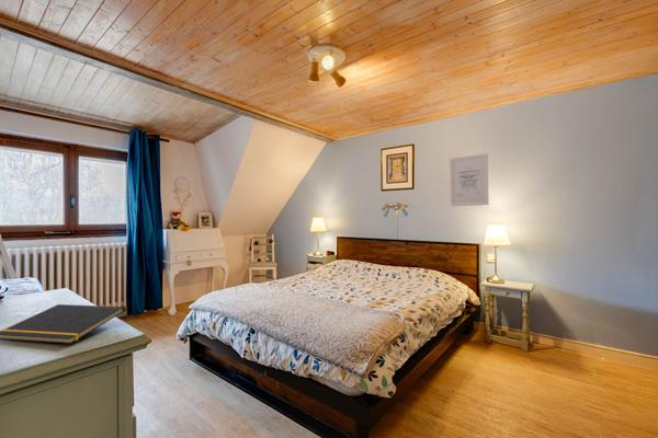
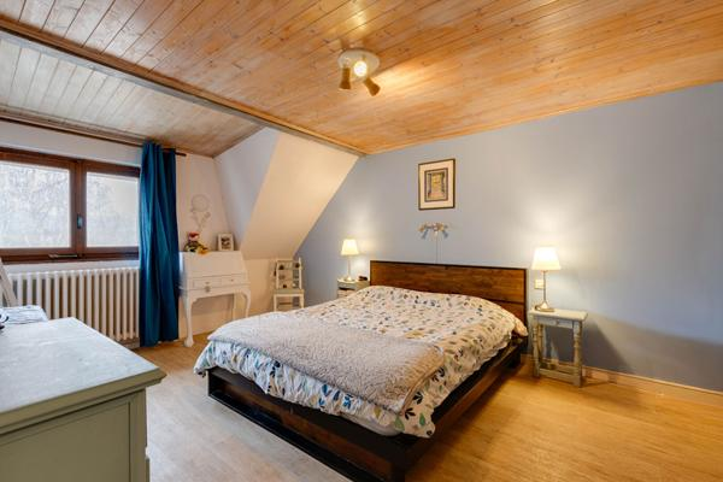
- wall art [449,152,489,207]
- notepad [0,303,126,345]
